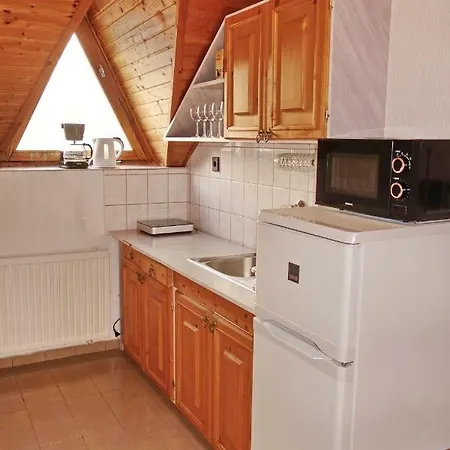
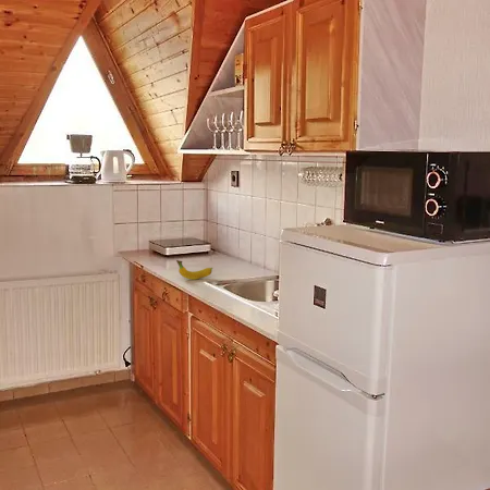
+ fruit [175,259,213,281]
